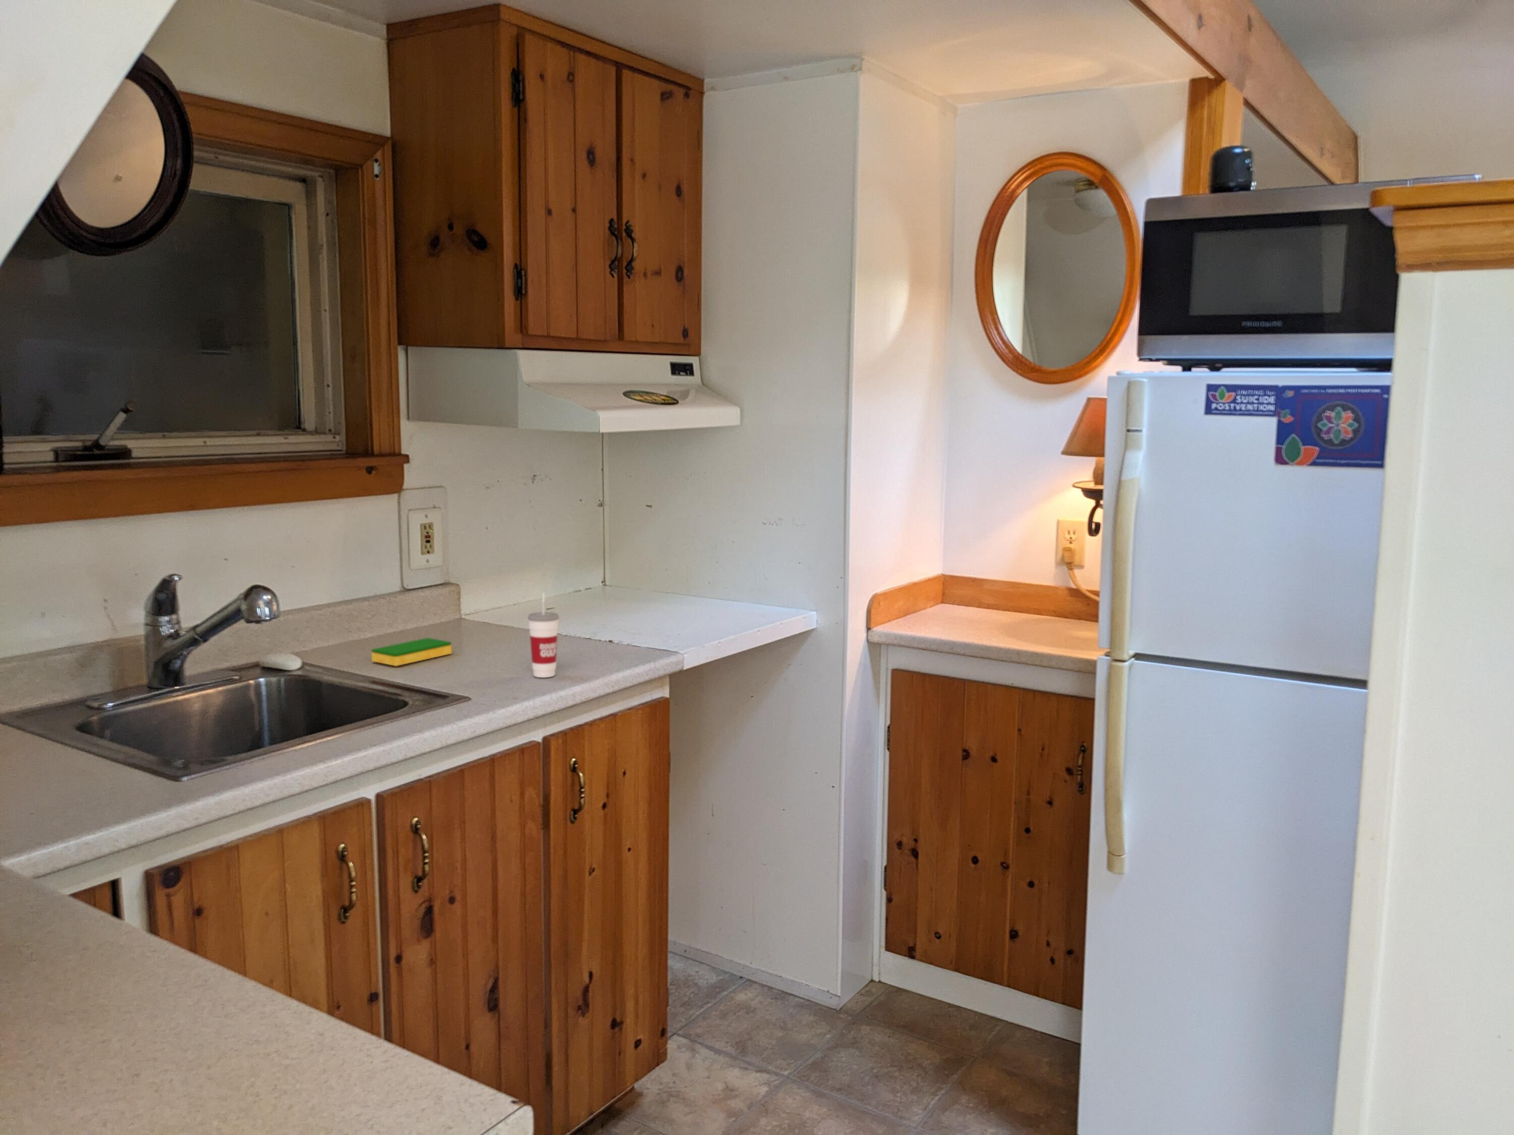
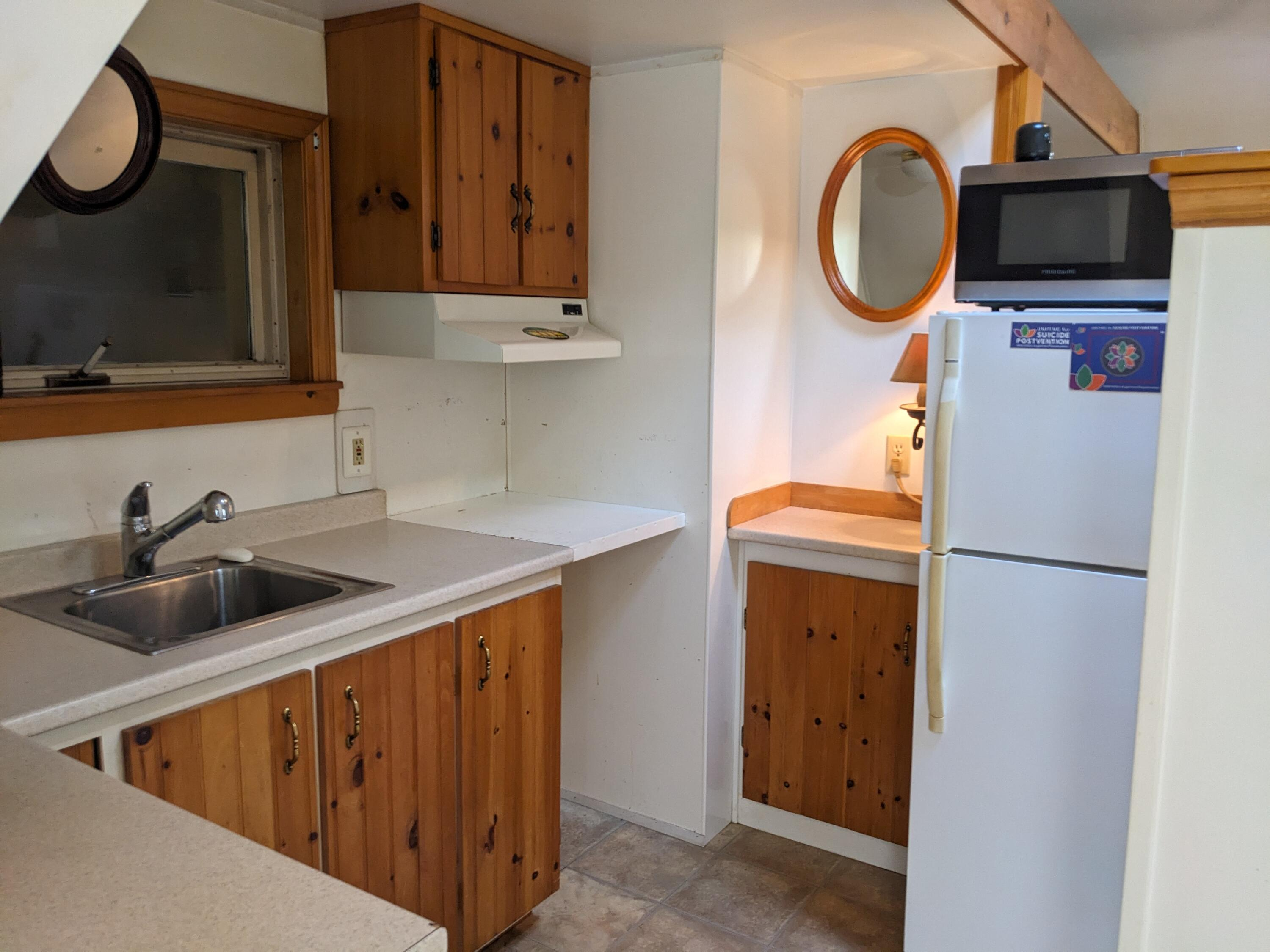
- cup [527,593,559,678]
- dish sponge [371,637,452,666]
